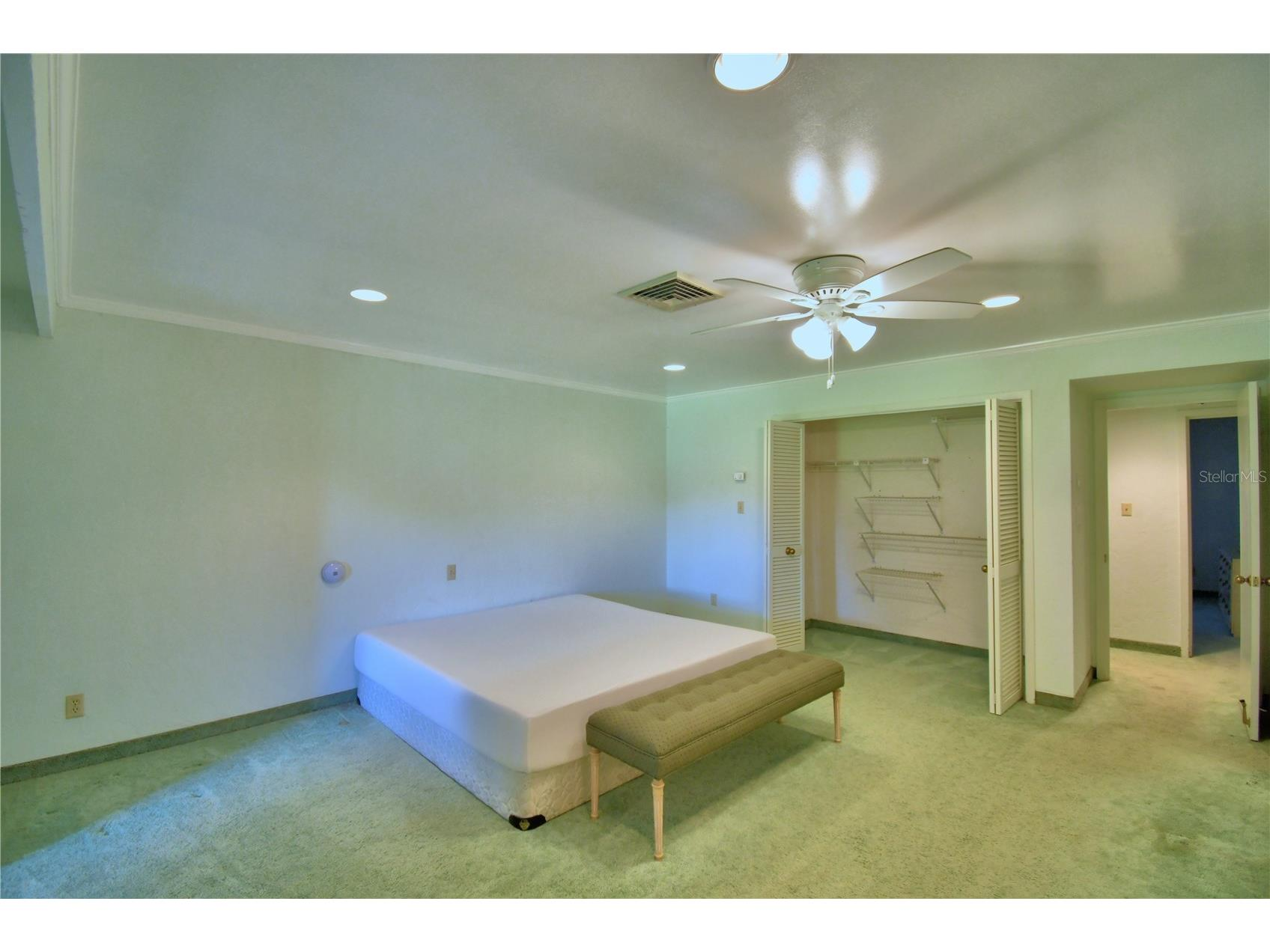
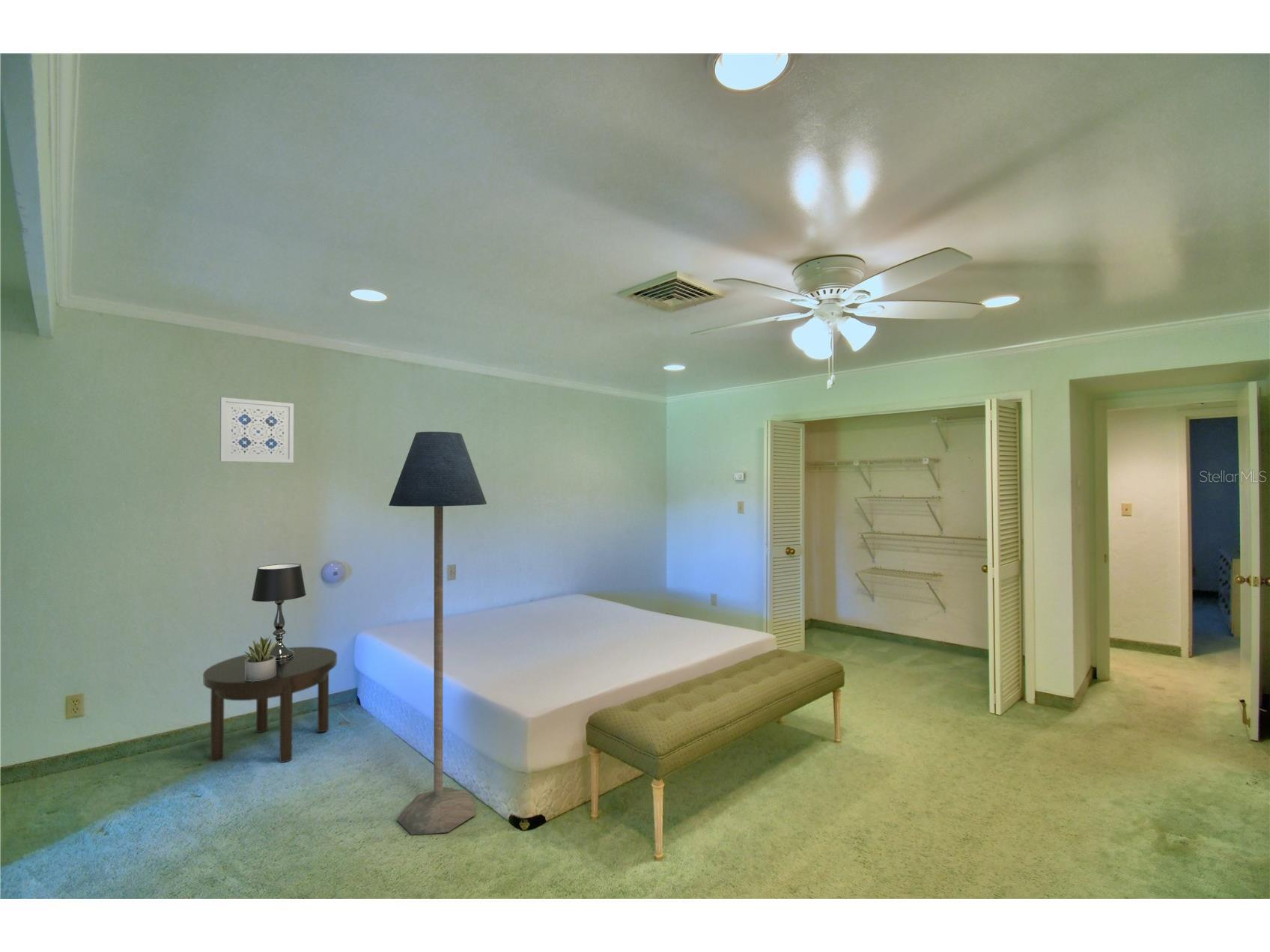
+ wall art [219,397,294,463]
+ side table [202,646,338,763]
+ succulent plant [243,635,278,681]
+ floor lamp [388,431,487,836]
+ table lamp [251,563,307,660]
